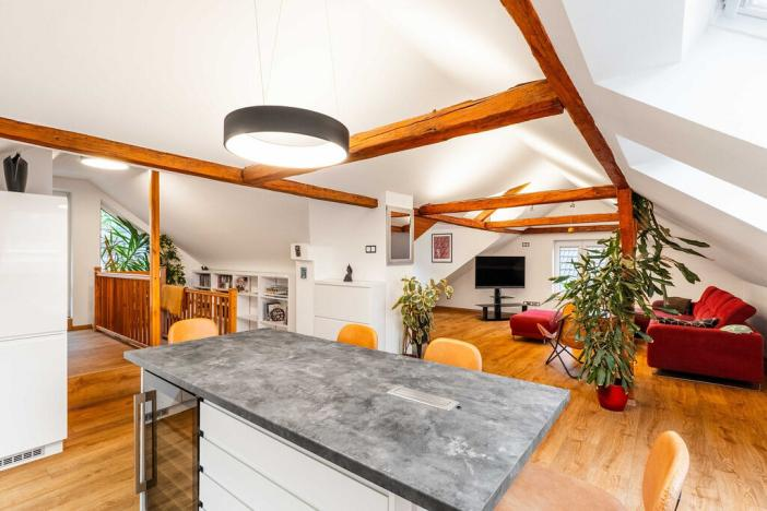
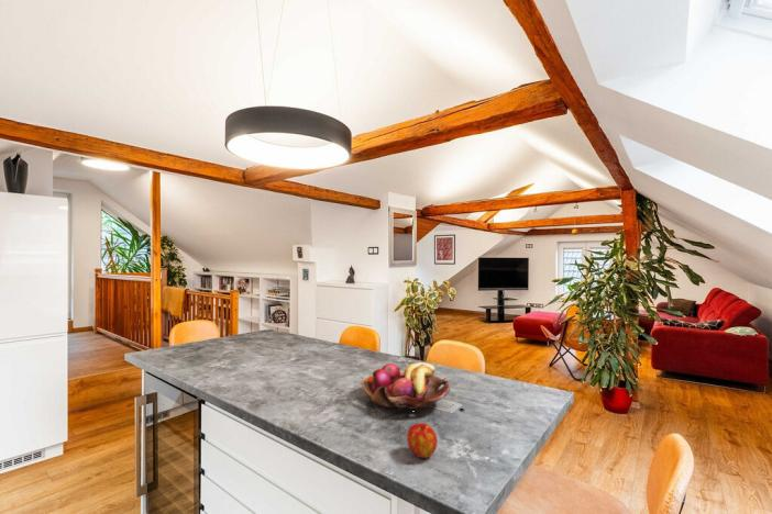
+ apple [406,422,438,459]
+ fruit basket [360,361,451,412]
